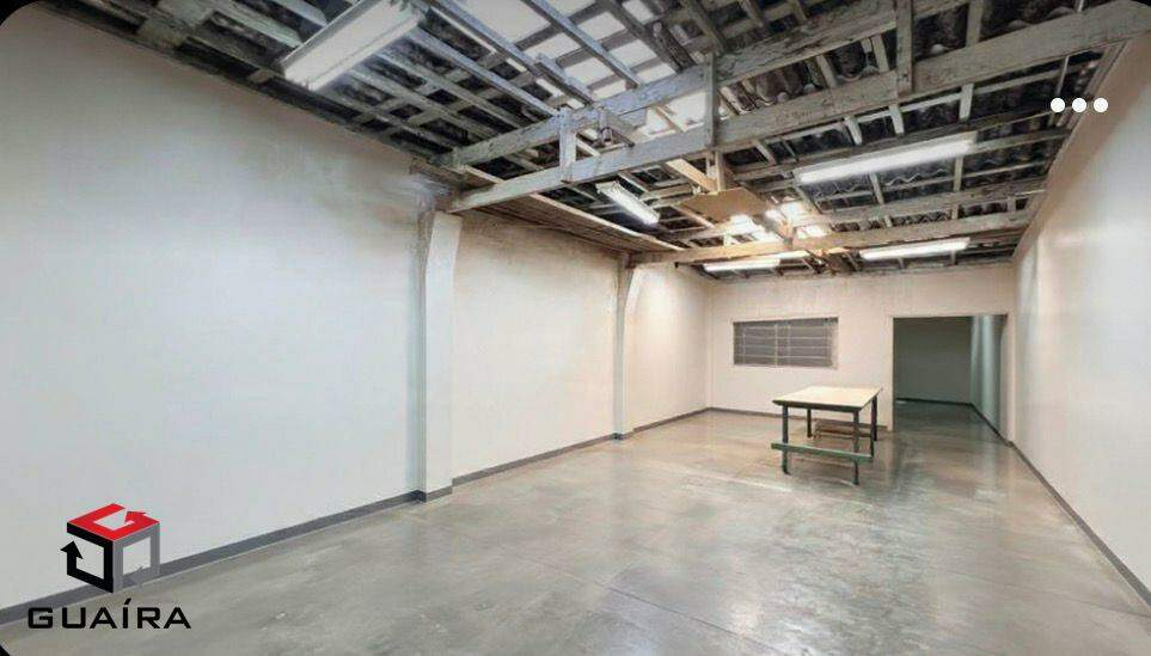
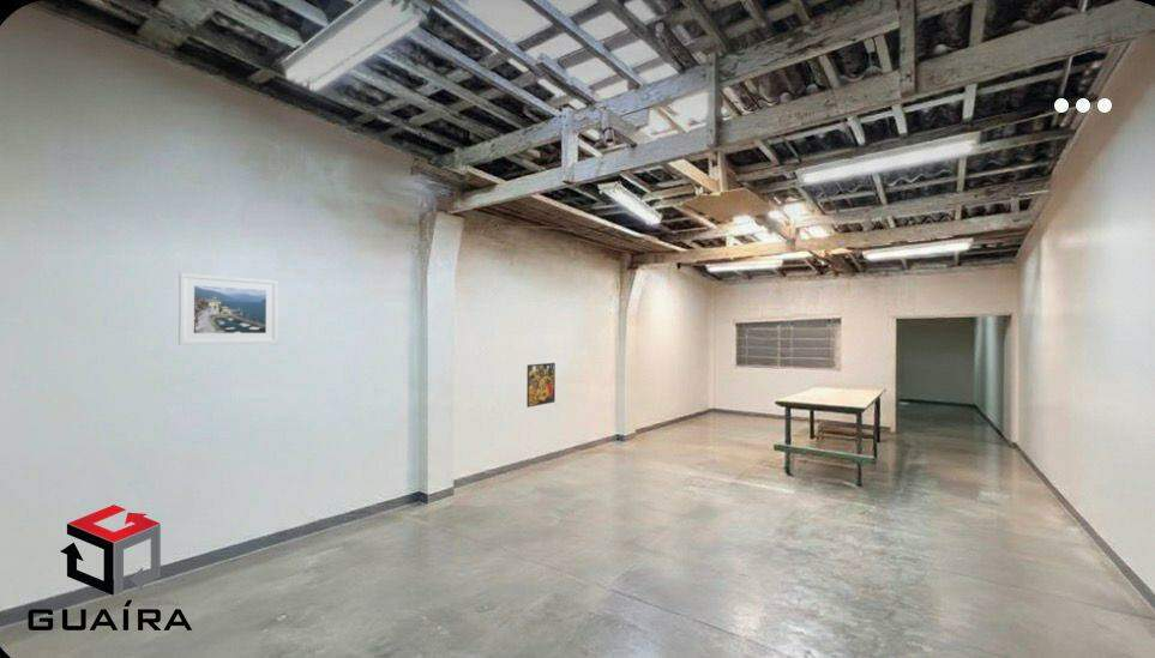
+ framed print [178,272,279,346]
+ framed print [525,362,557,409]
